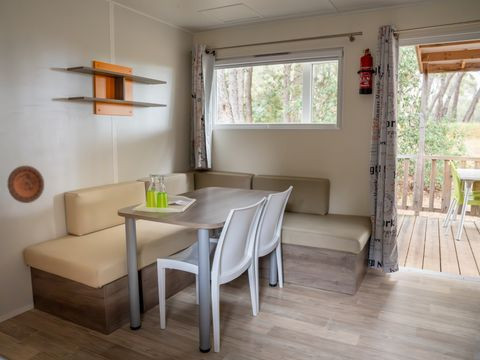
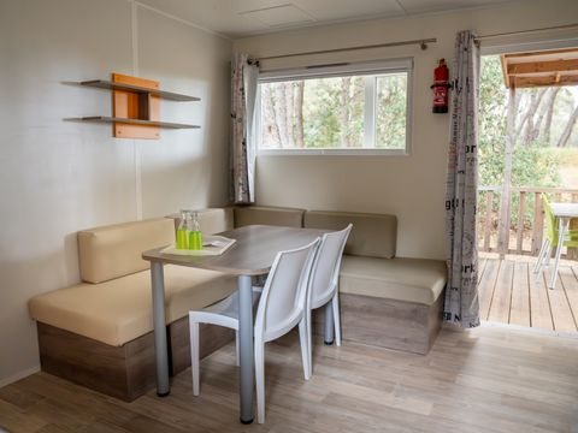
- decorative plate [6,165,45,204]
